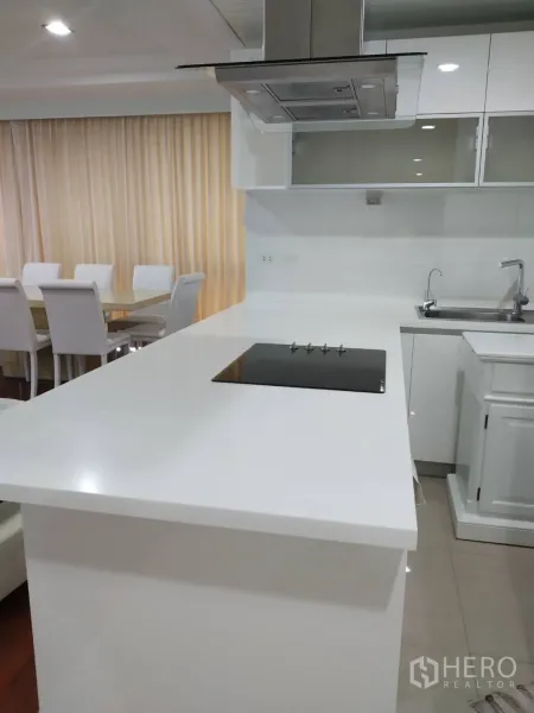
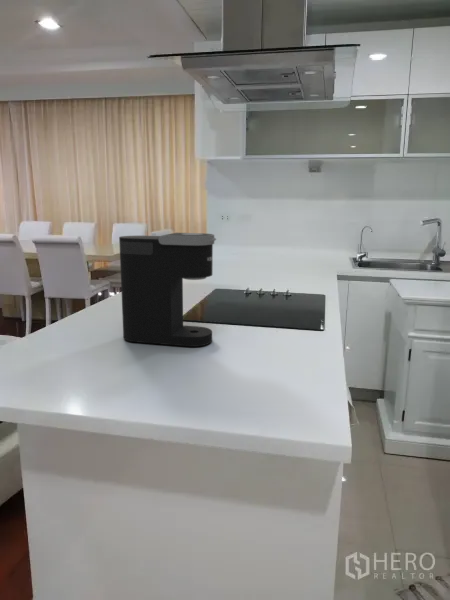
+ coffee maker [118,232,217,348]
